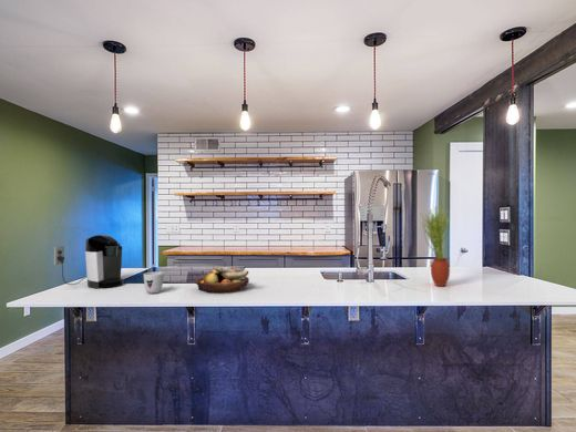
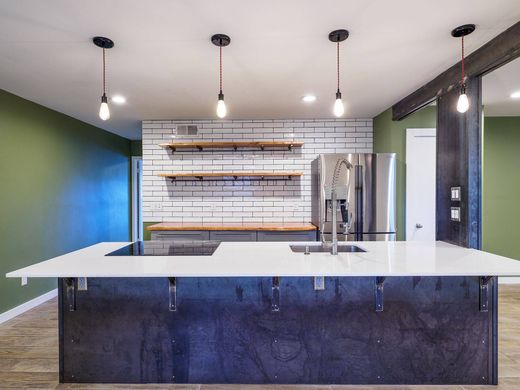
- fruit bowl [194,266,250,294]
- potted plant [420,205,451,287]
- coffee maker [53,234,124,289]
- mug [143,271,165,295]
